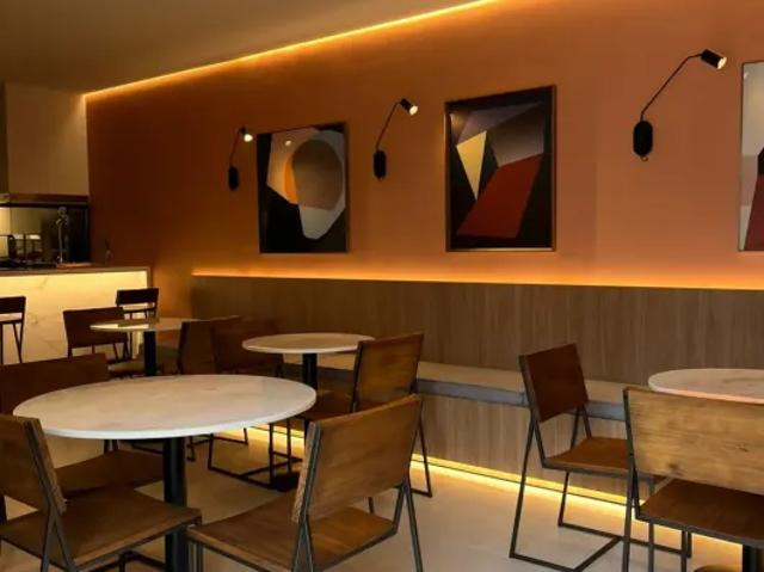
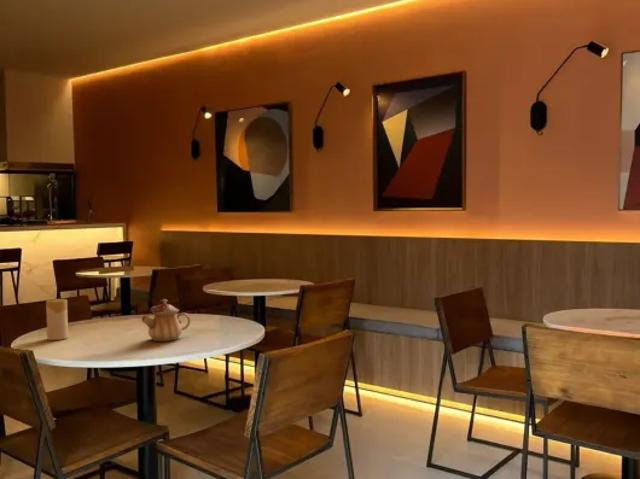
+ teapot [141,298,192,342]
+ candle [45,298,69,341]
